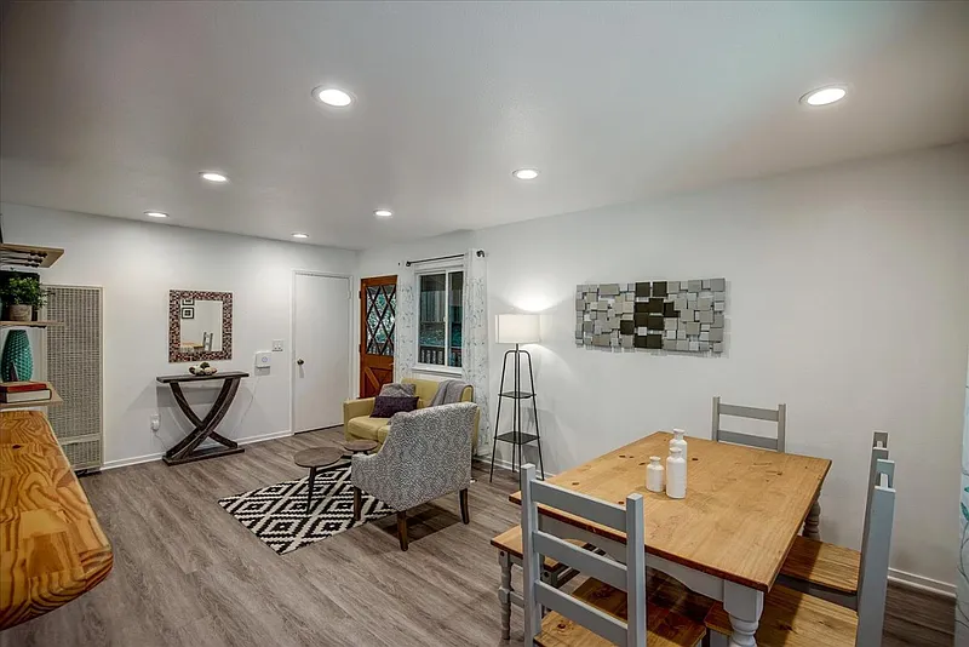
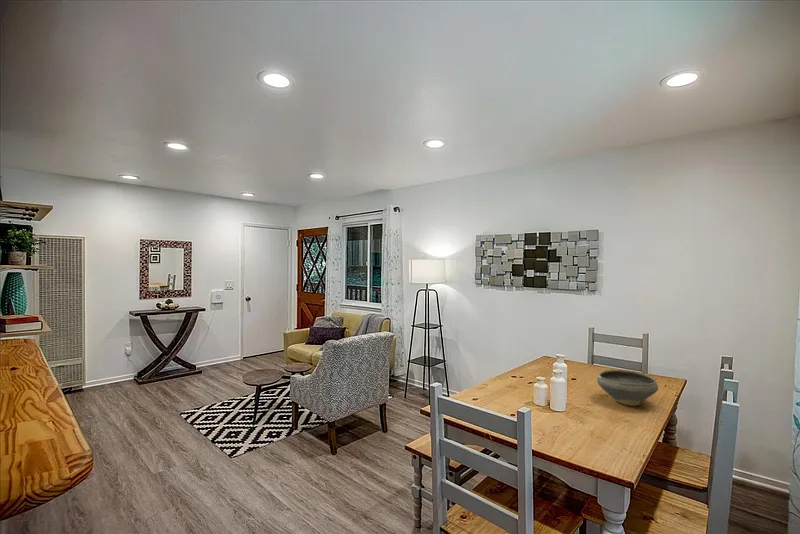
+ bowl [596,369,659,407]
